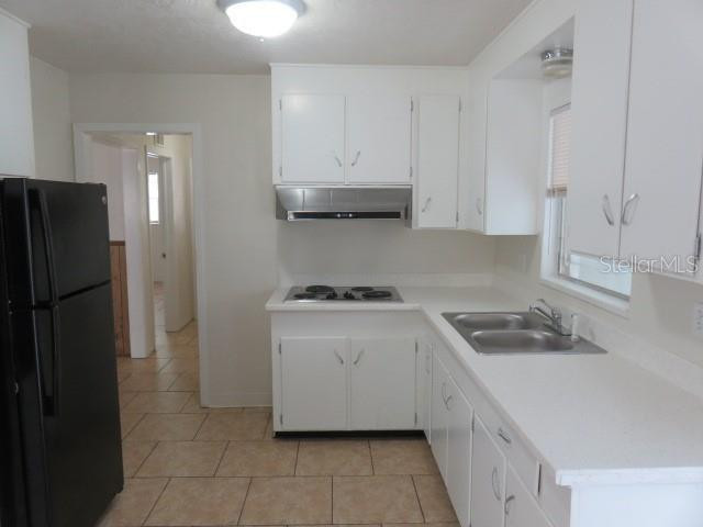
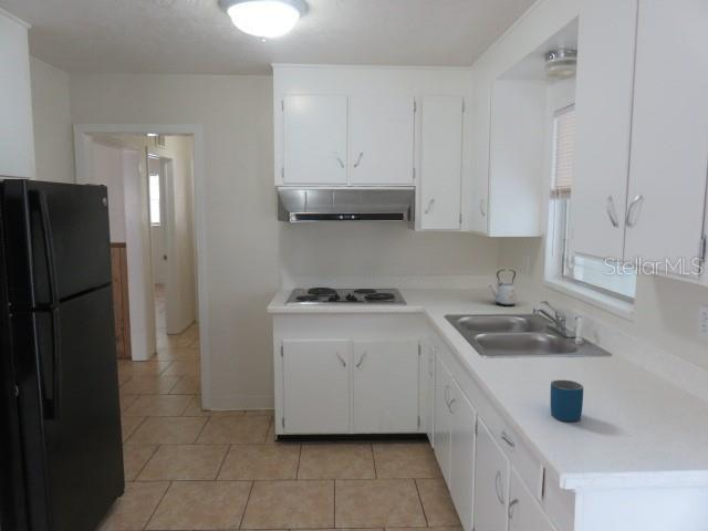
+ kettle [488,269,518,306]
+ mug [550,379,584,423]
